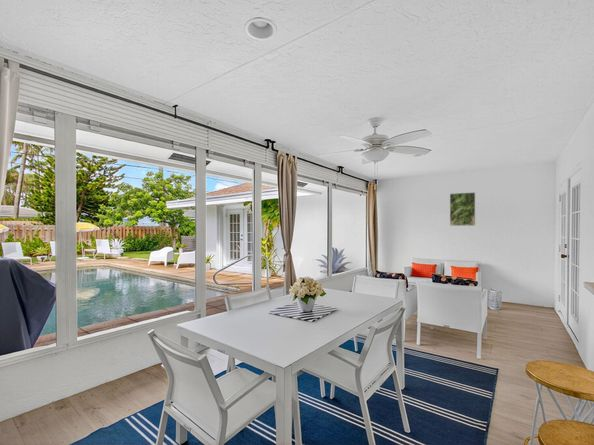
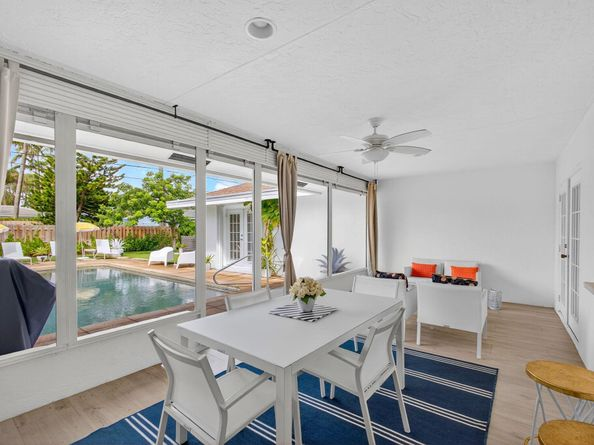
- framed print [449,191,476,227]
